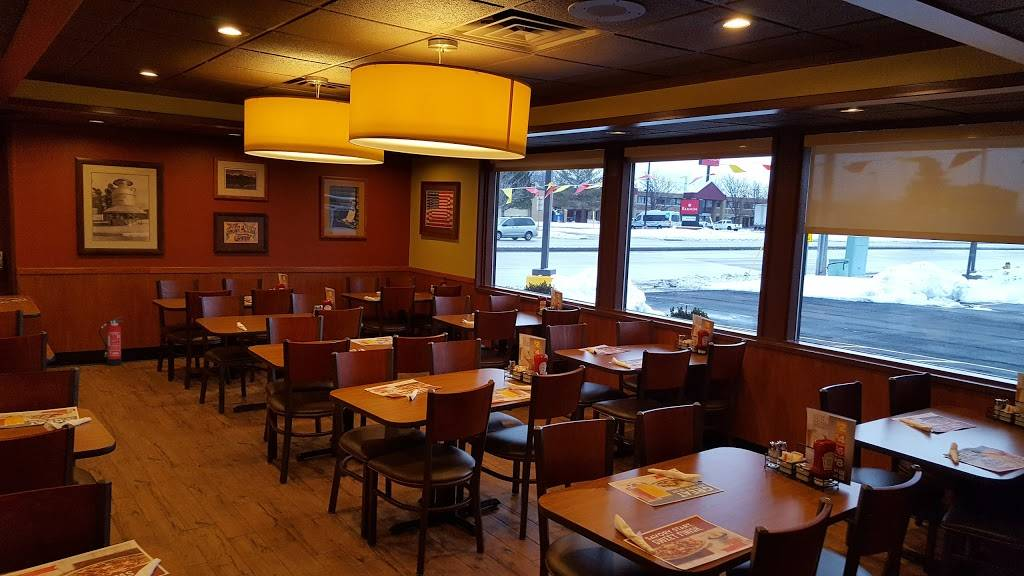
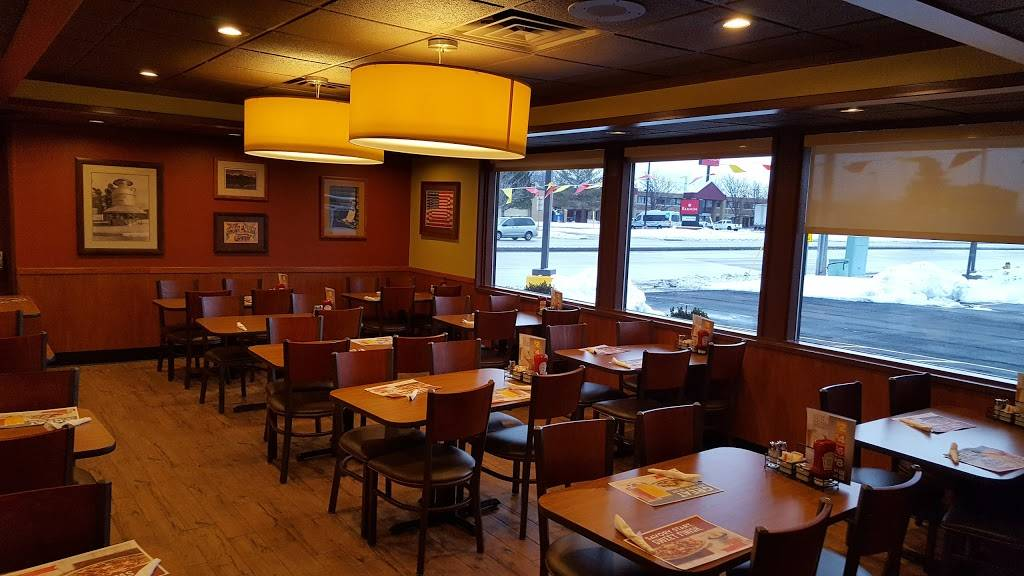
- fire extinguisher [98,315,125,367]
